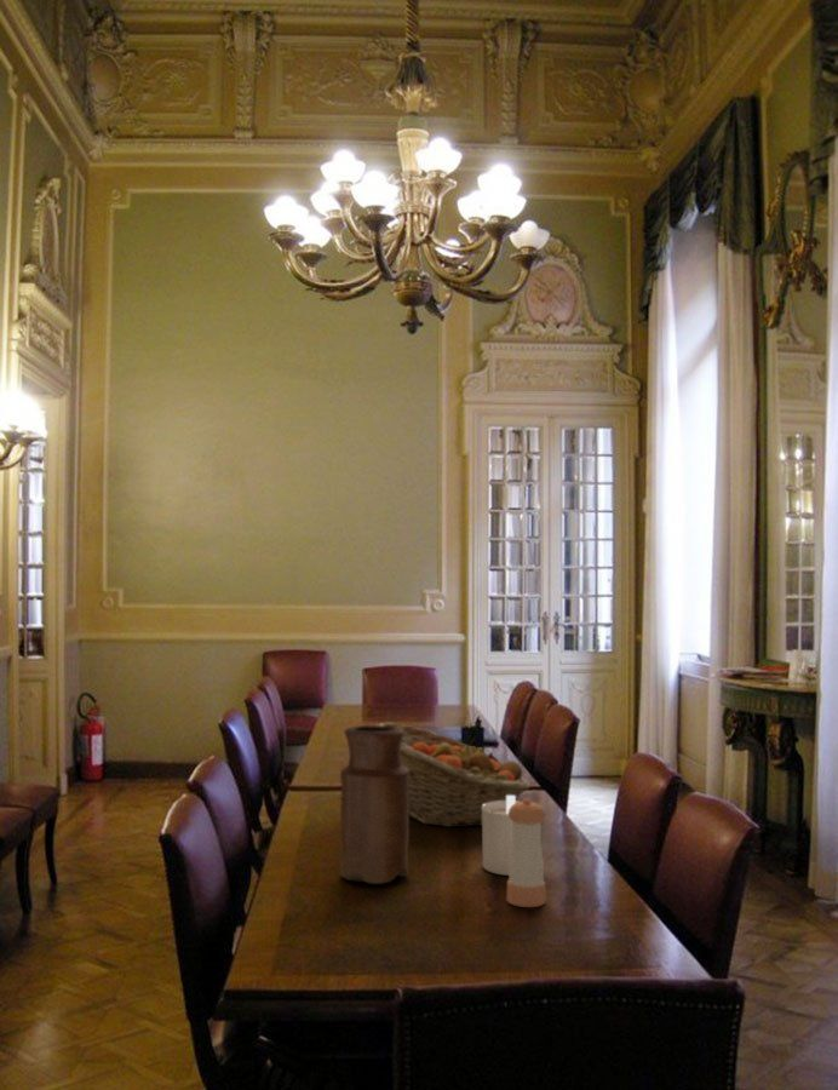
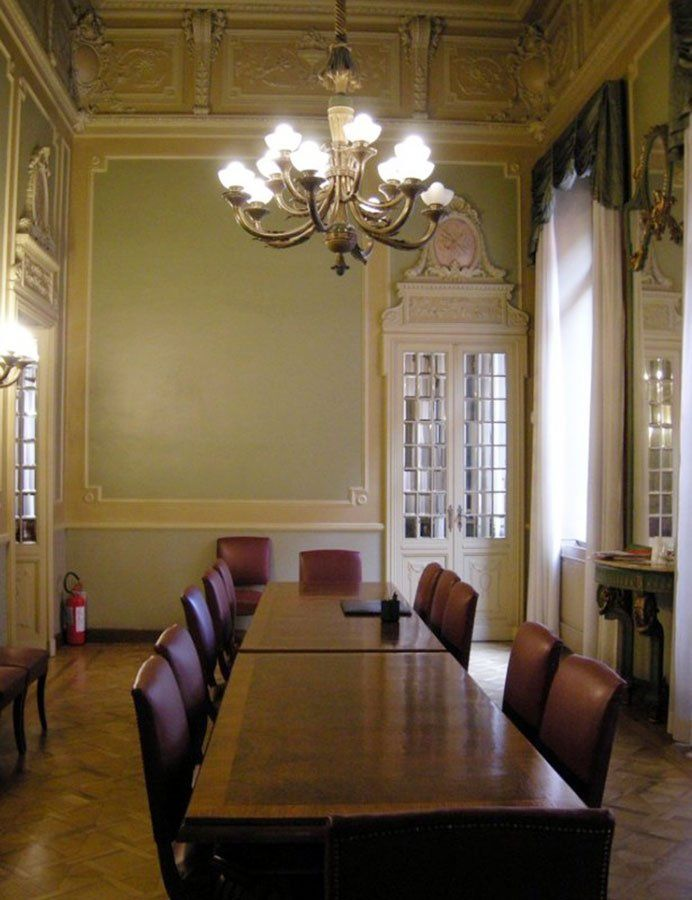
- fruit basket [377,722,530,828]
- pepper shaker [506,797,546,908]
- vase [339,724,411,885]
- candle [481,796,521,877]
